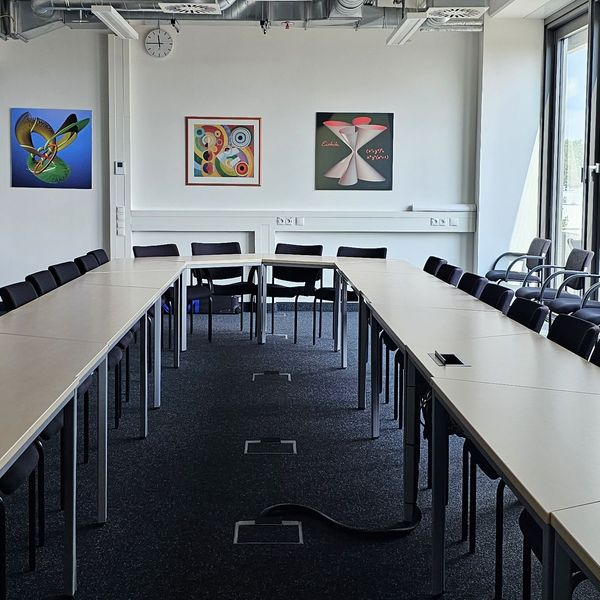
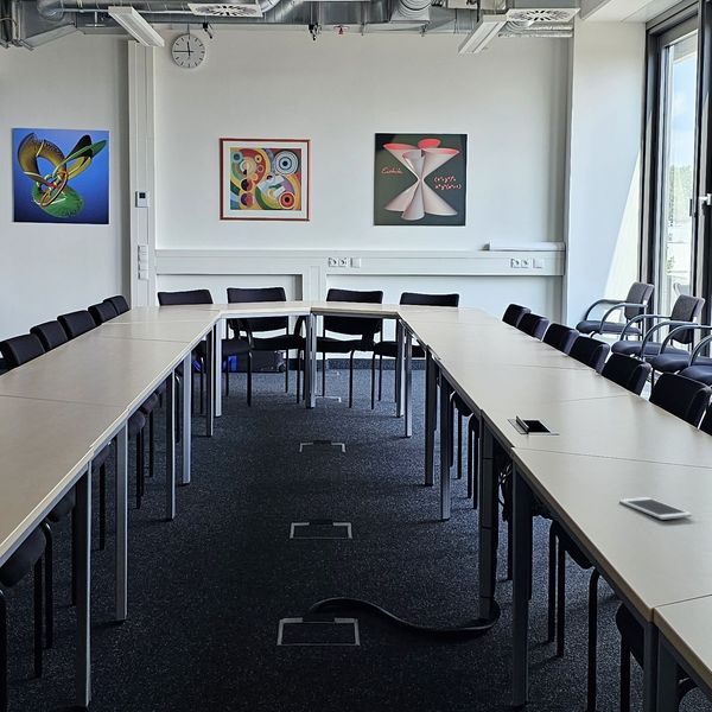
+ cell phone [618,496,693,521]
